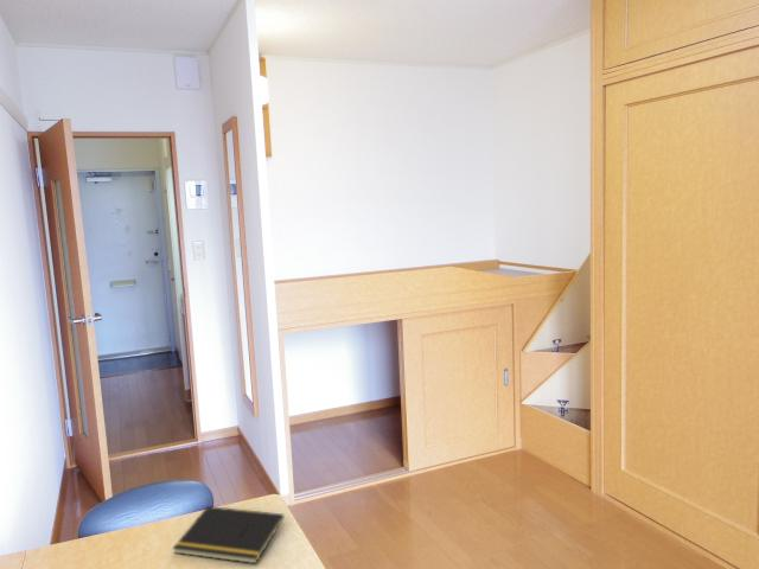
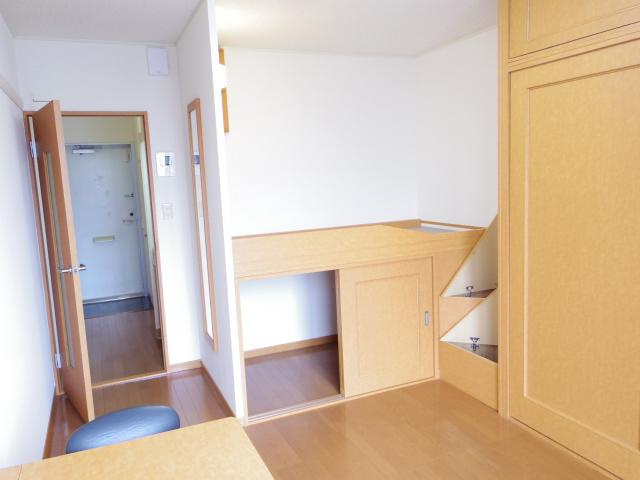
- notepad [172,505,286,564]
